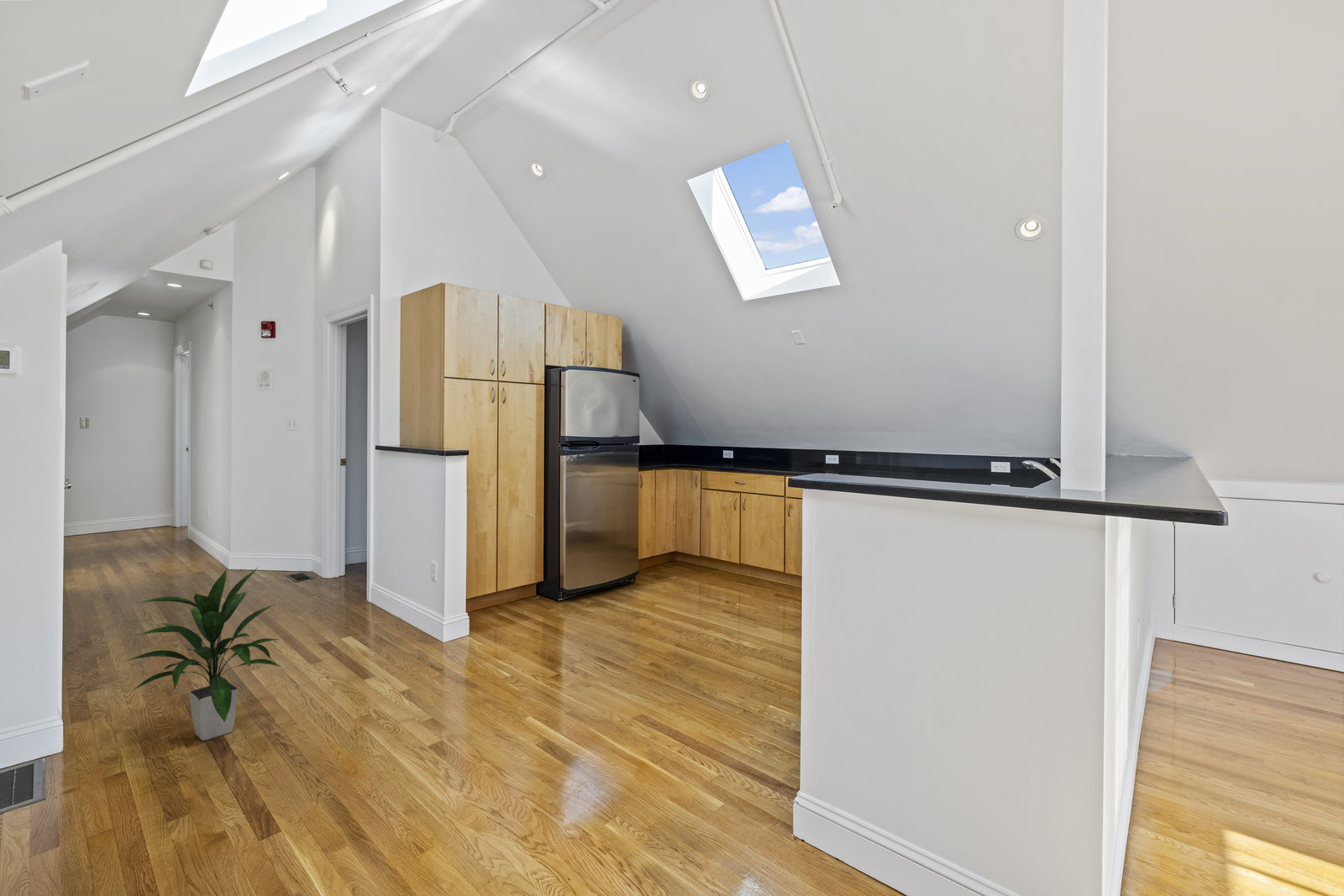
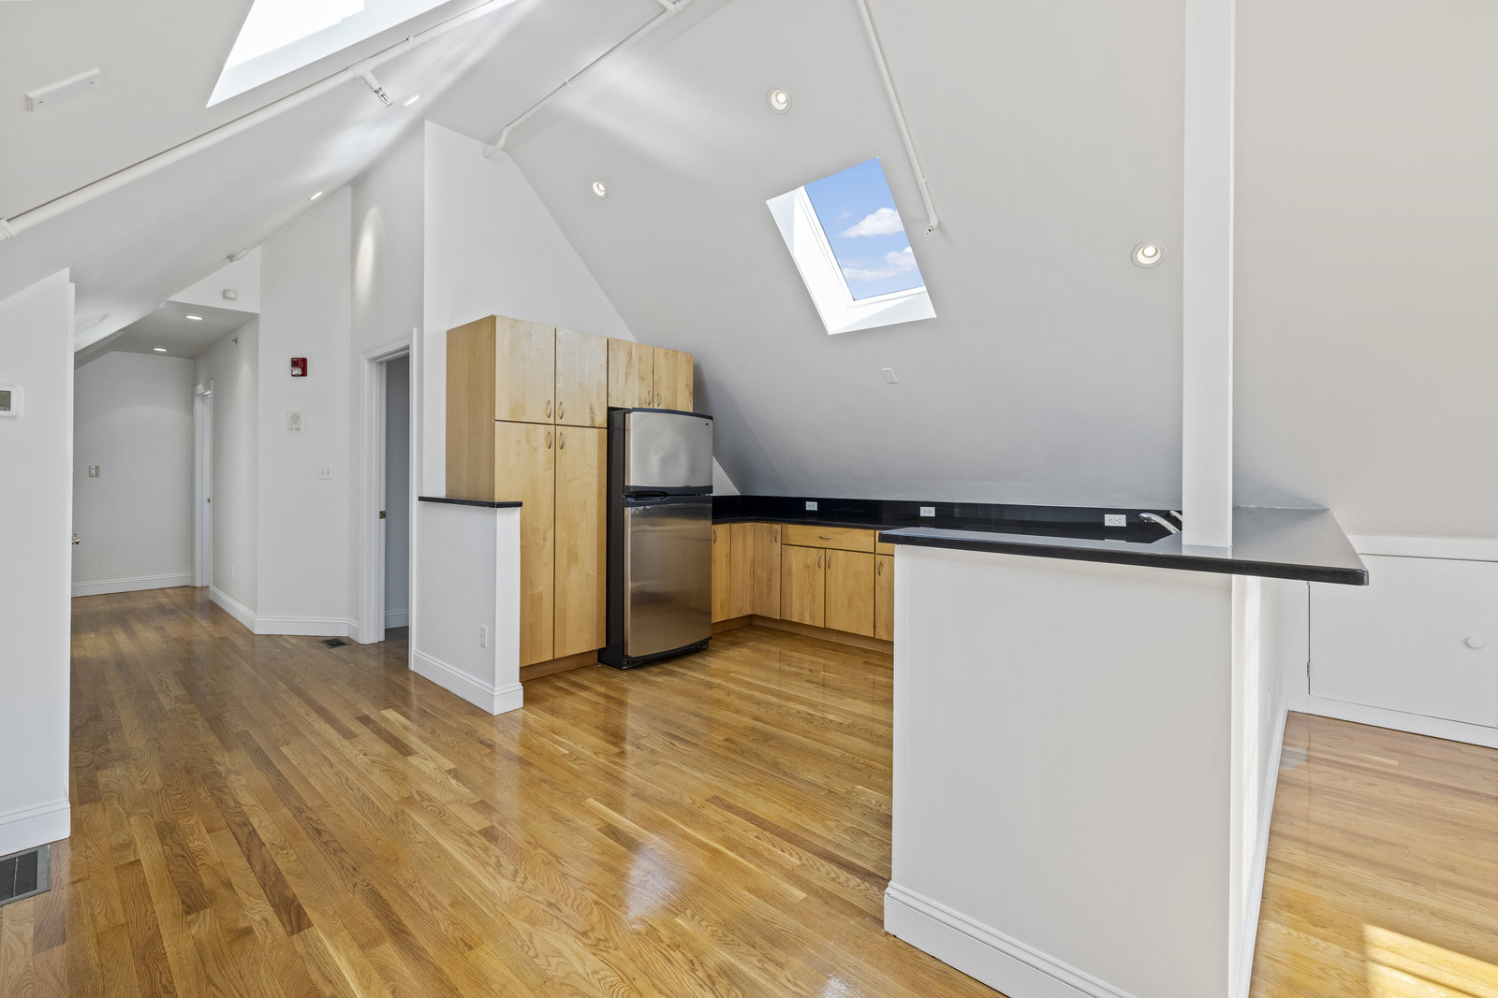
- indoor plant [120,566,282,741]
